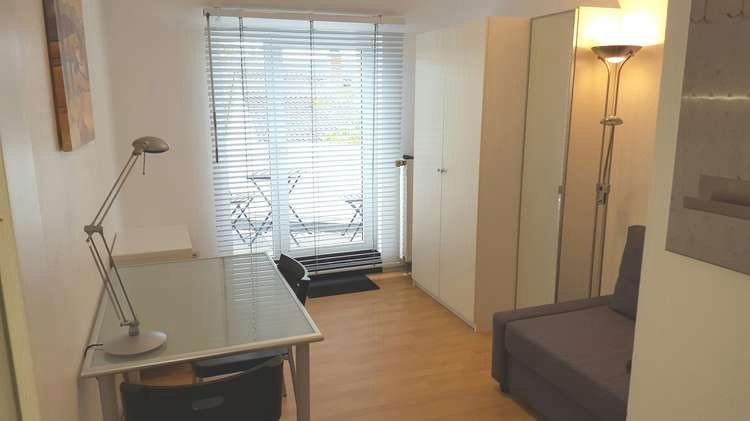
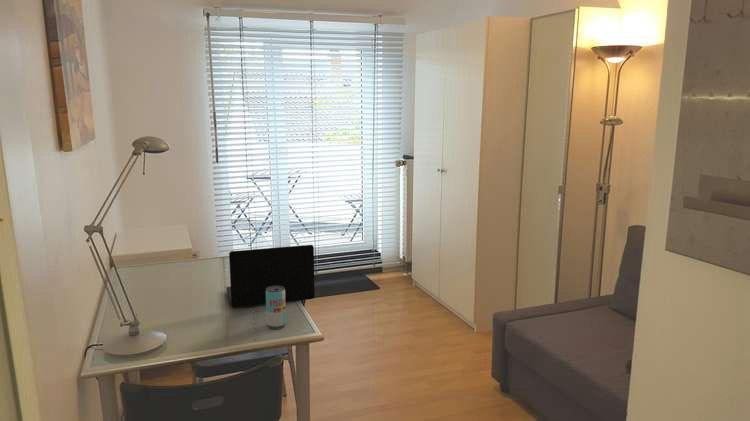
+ beverage can [265,286,287,330]
+ laptop [225,244,316,309]
